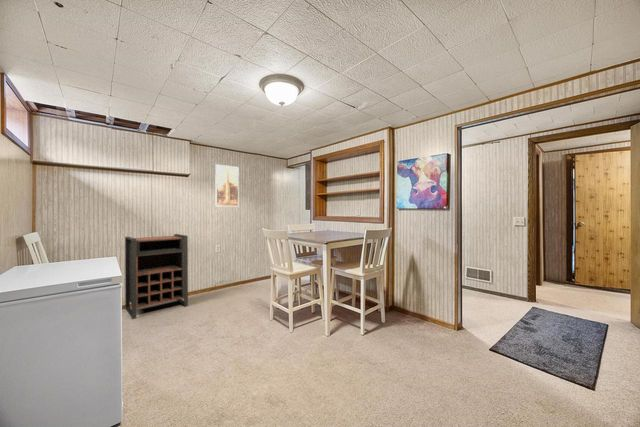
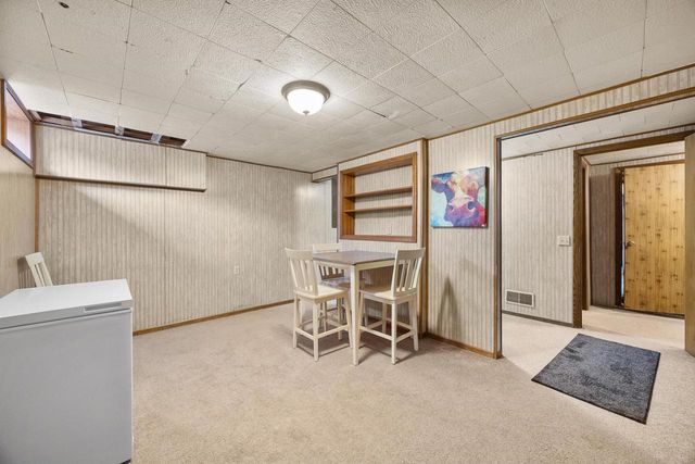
- shelving unit [124,233,189,320]
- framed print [214,163,240,208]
